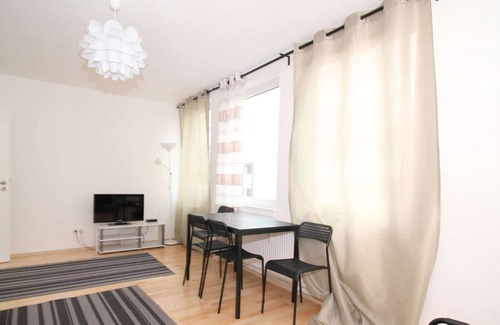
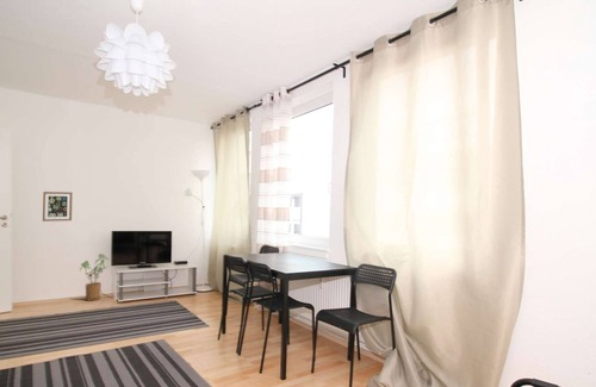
+ wall art [42,191,74,223]
+ house plant [79,252,110,302]
